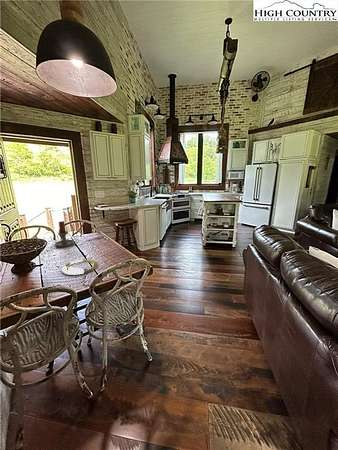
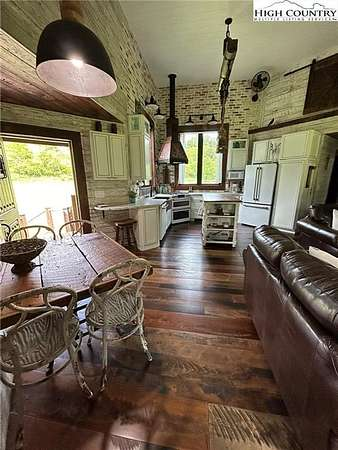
- candle holder [54,220,80,248]
- plate [61,258,99,276]
